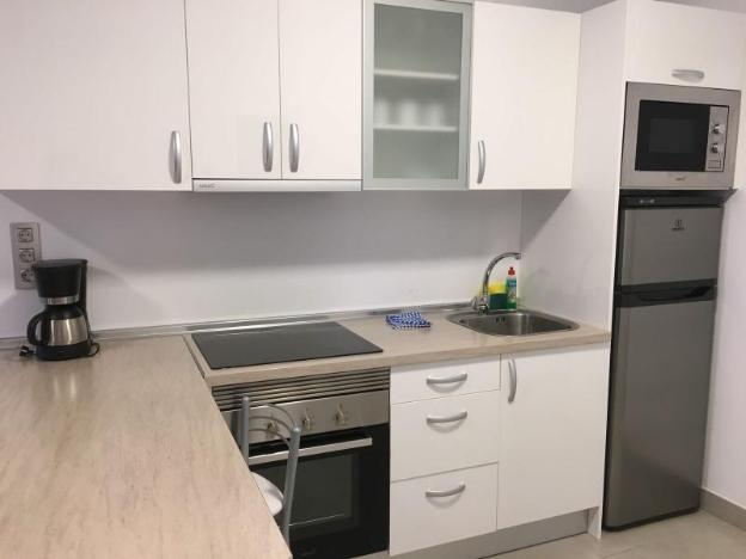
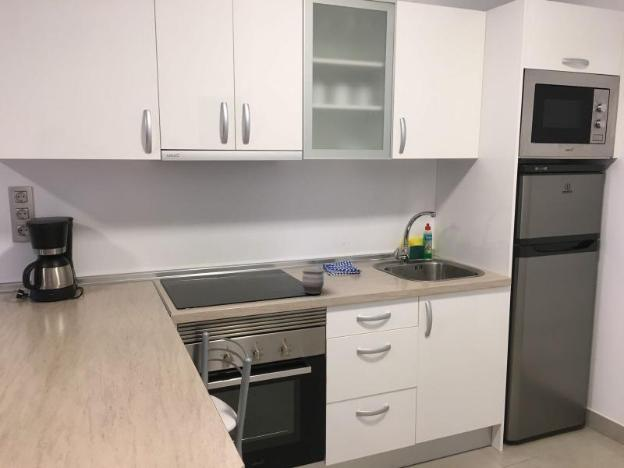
+ mug [301,266,325,295]
